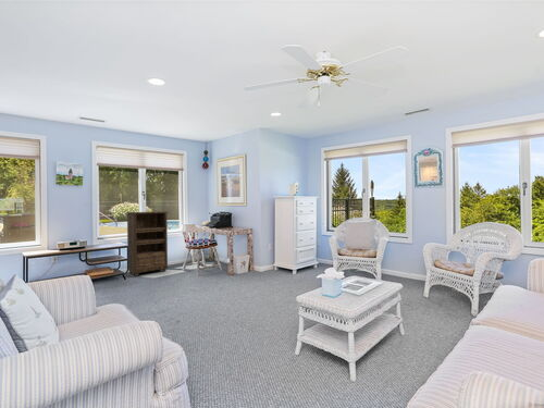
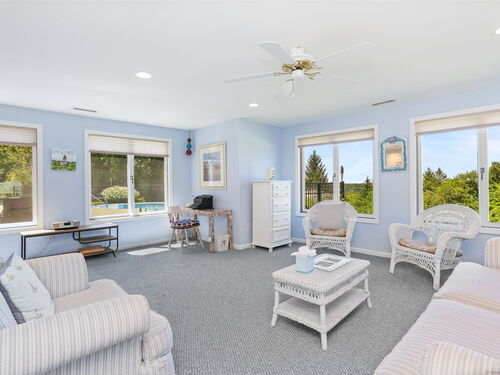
- bookshelf [125,211,169,277]
